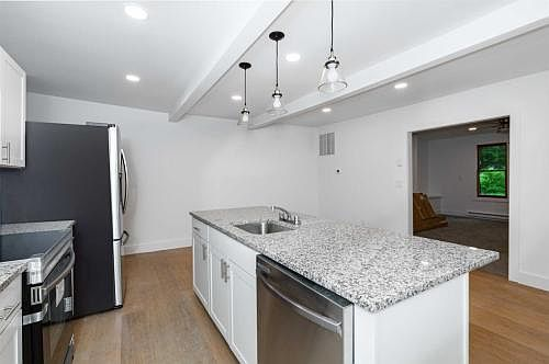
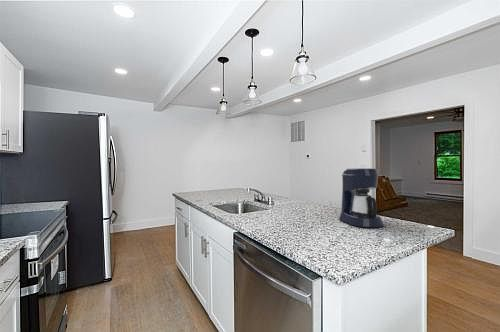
+ coffee maker [338,167,385,228]
